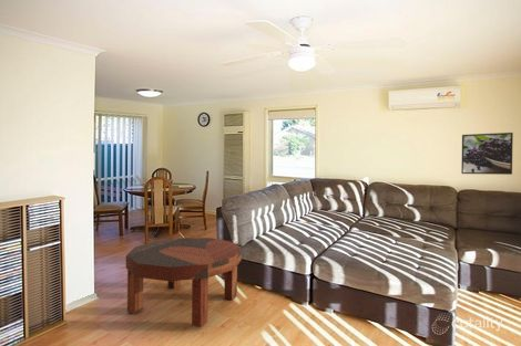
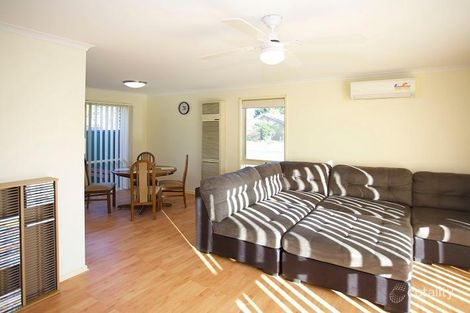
- coffee table [125,237,243,328]
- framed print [460,132,514,176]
